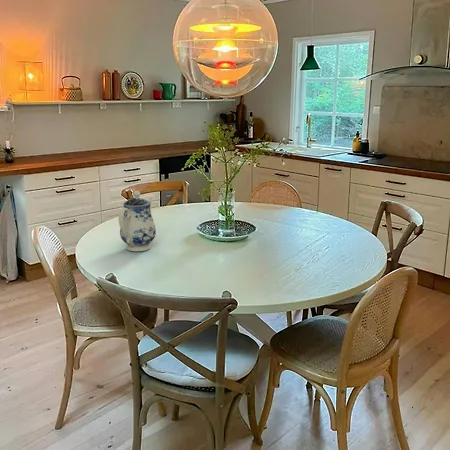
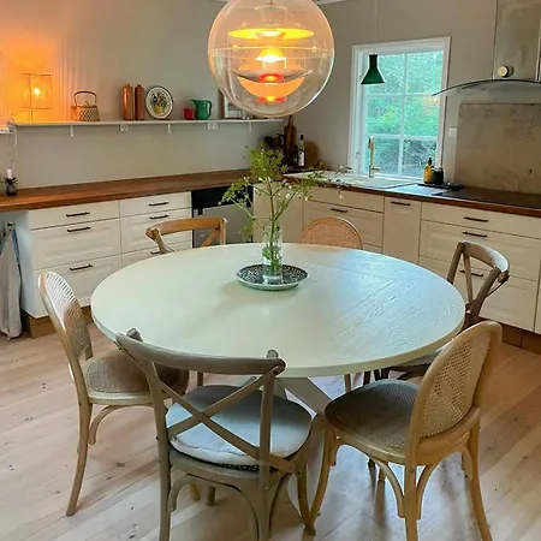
- teapot [118,190,157,252]
